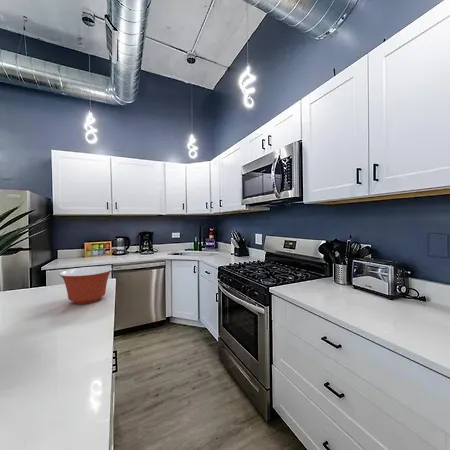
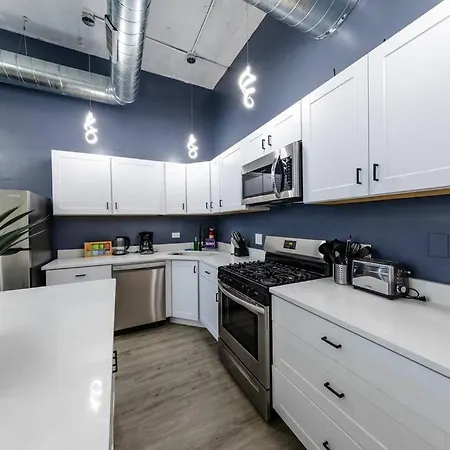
- mixing bowl [58,266,113,305]
